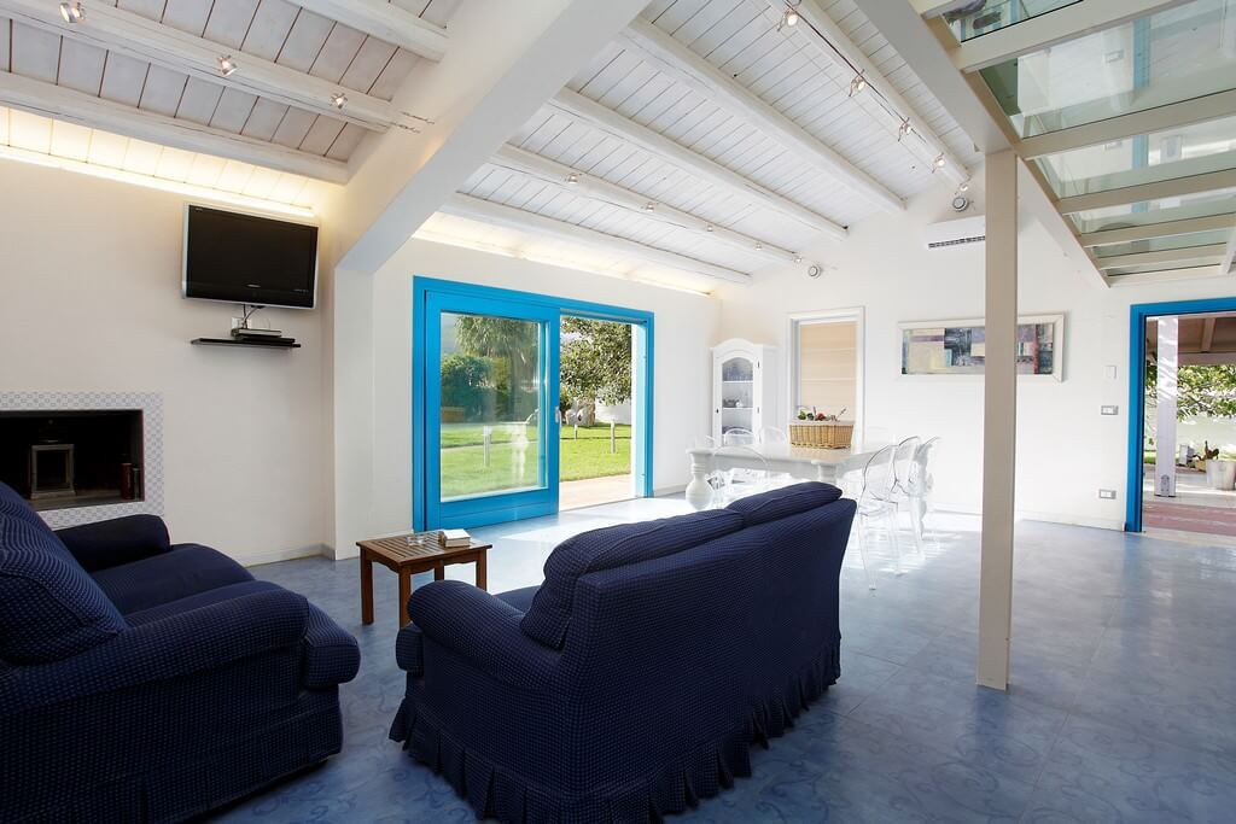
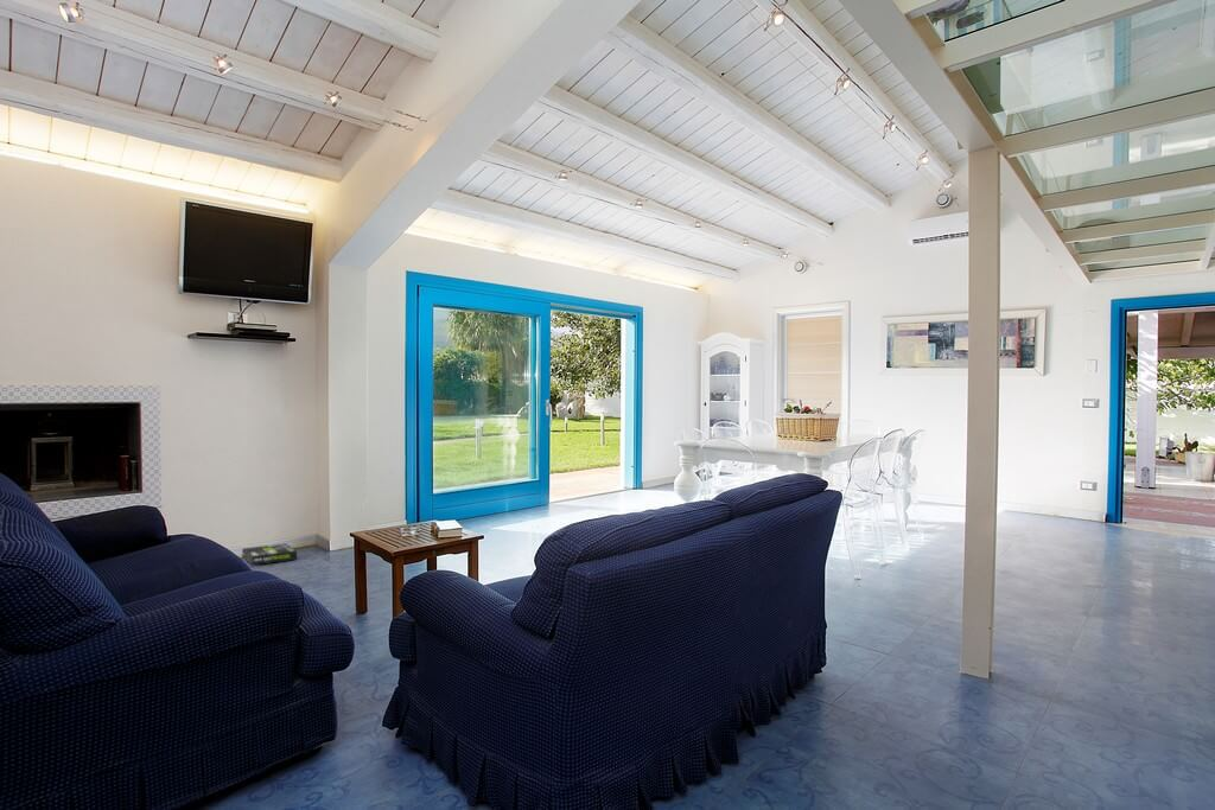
+ box [241,543,298,566]
